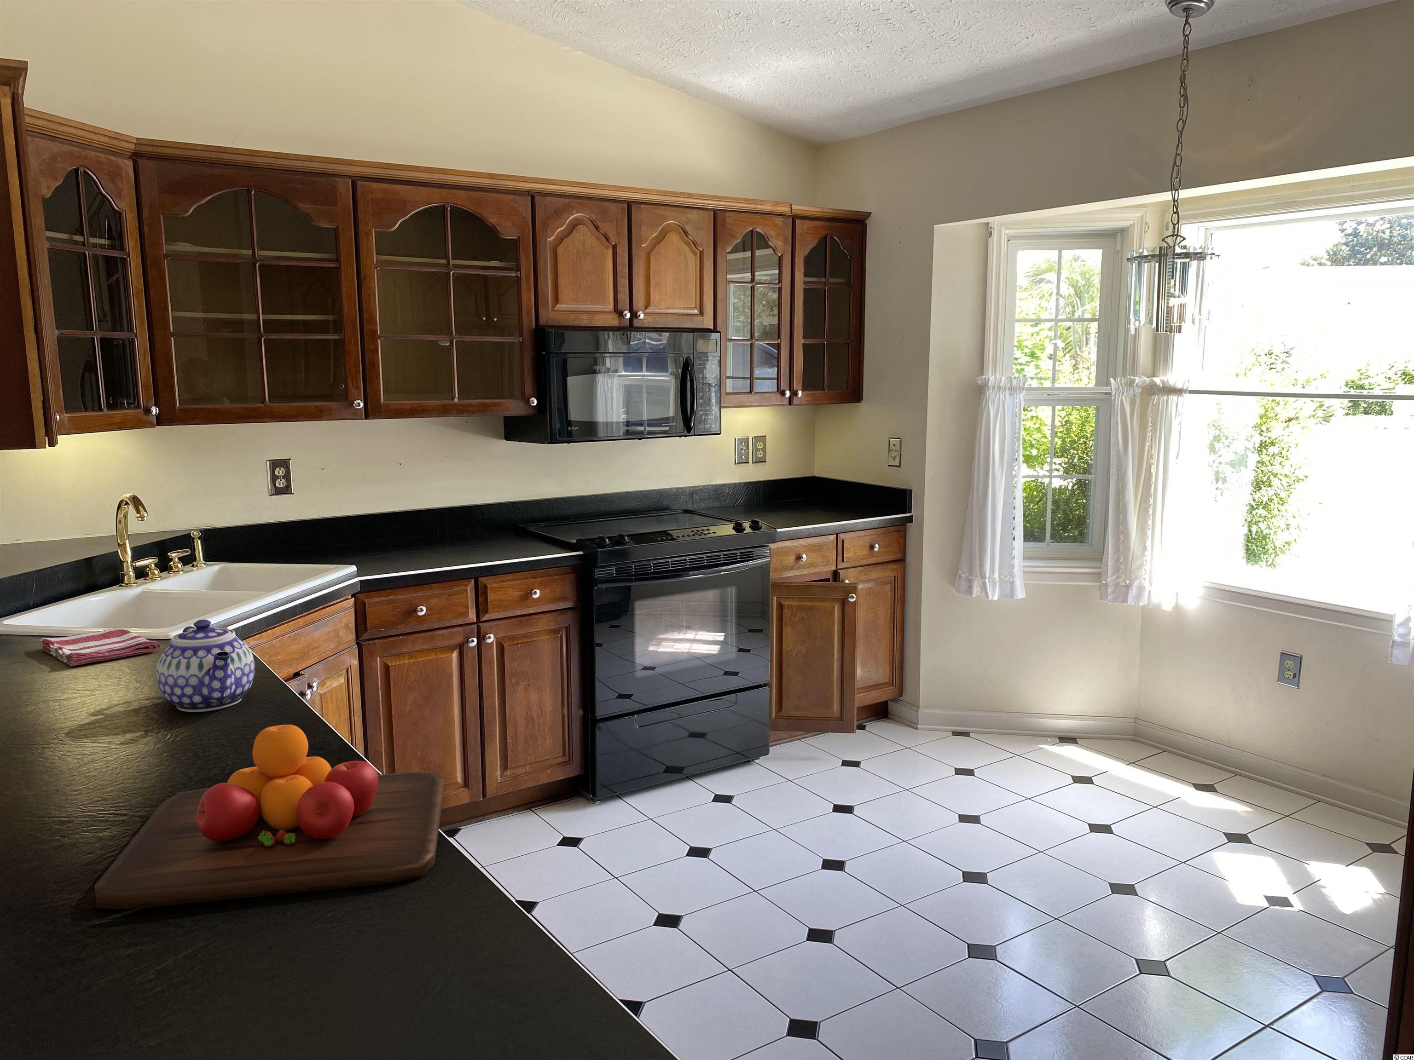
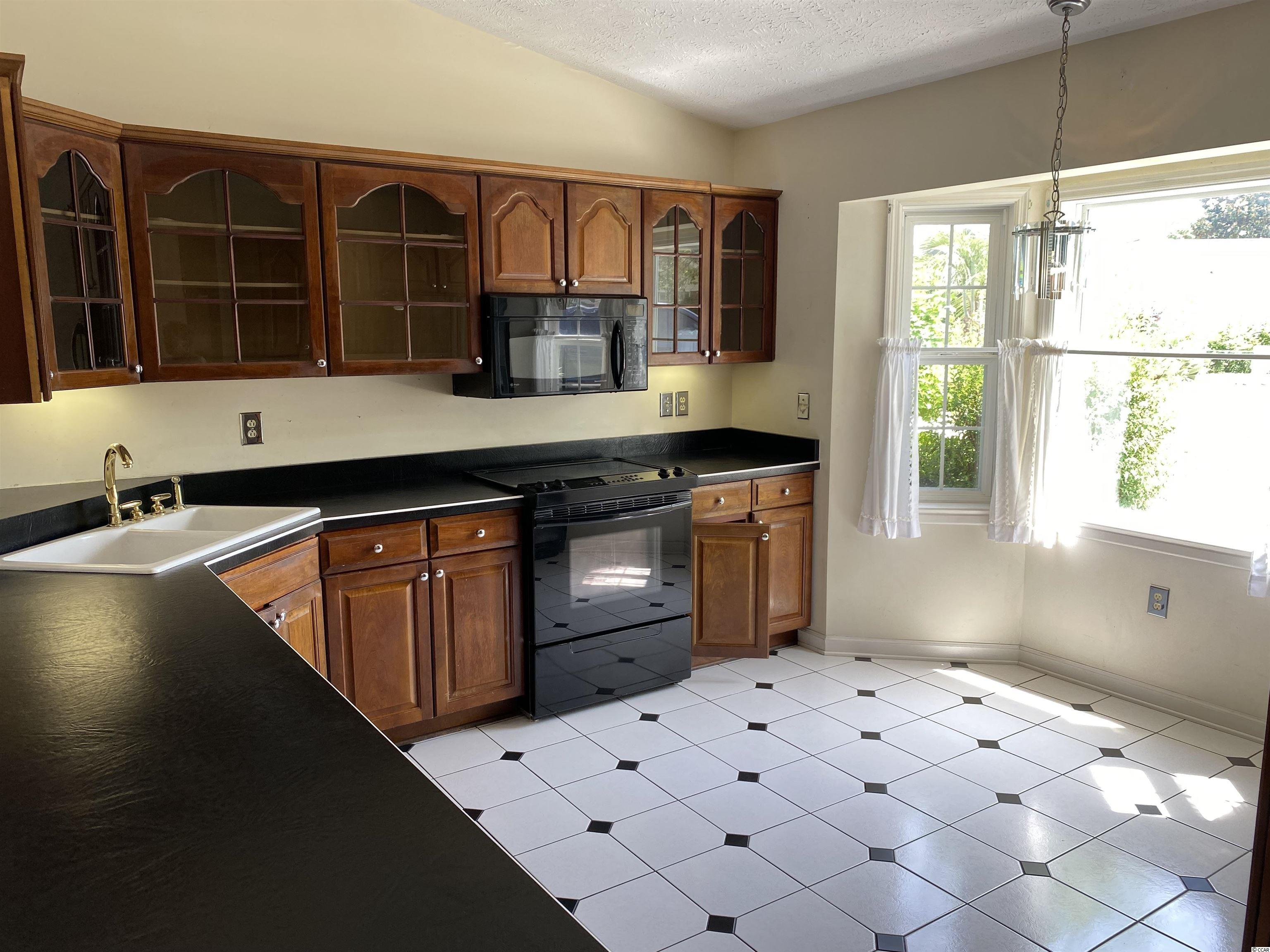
- chopping board [95,724,444,910]
- dish towel [39,628,160,667]
- teapot [156,619,255,713]
